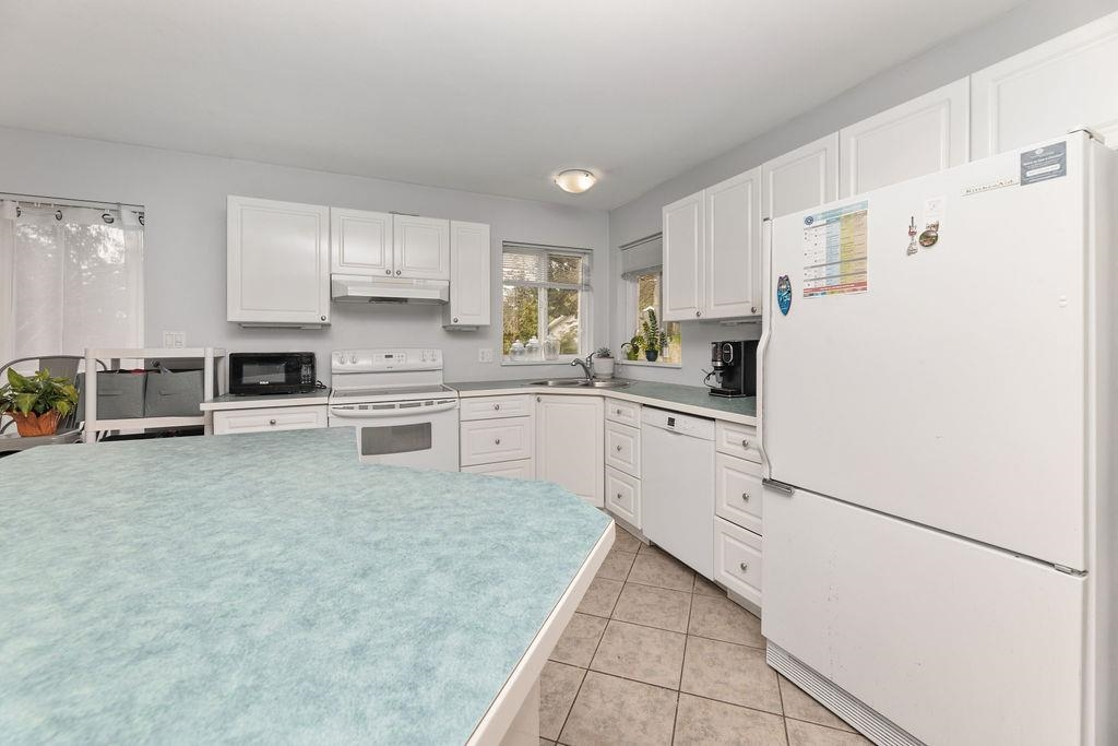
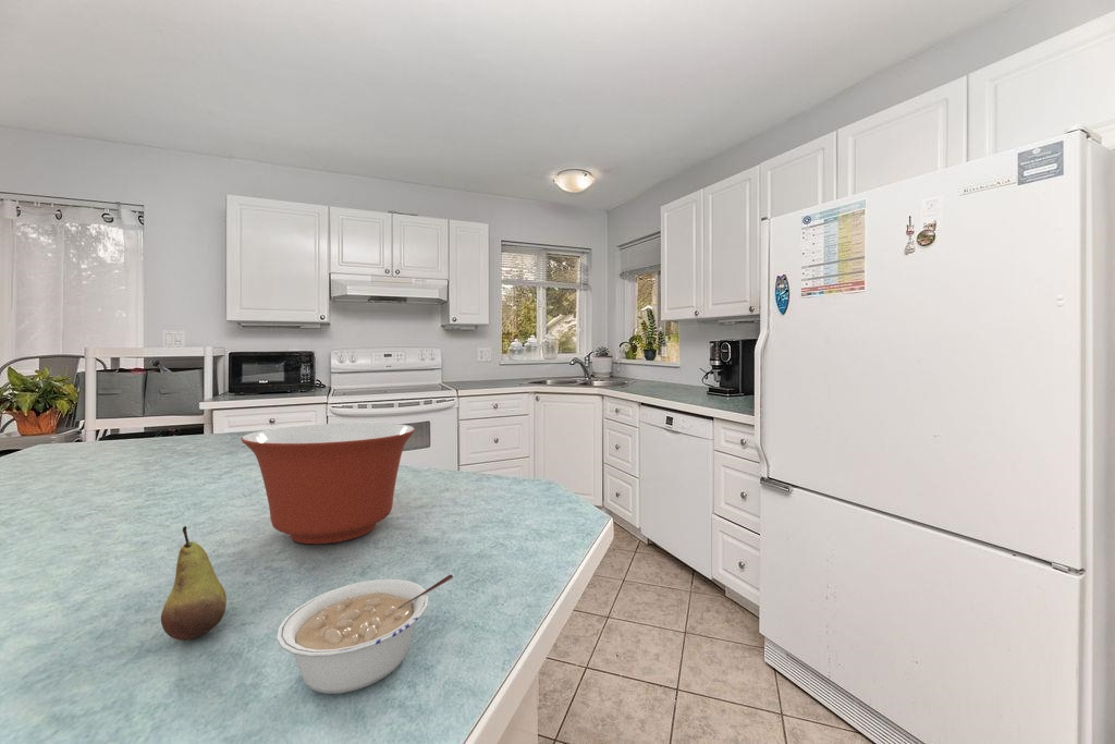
+ mixing bowl [241,422,416,545]
+ legume [275,574,454,695]
+ fruit [160,525,228,642]
